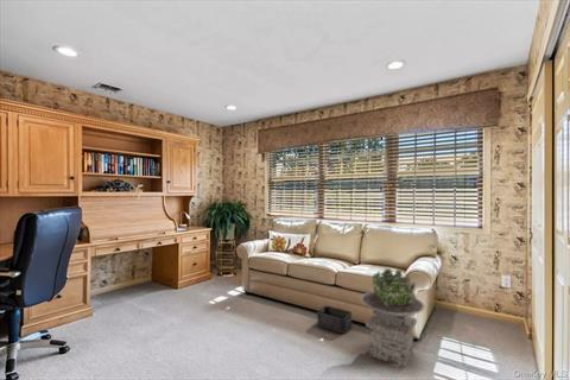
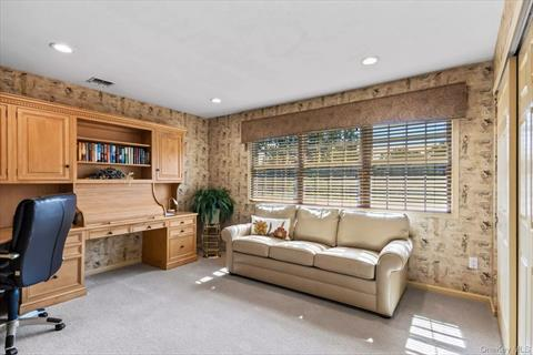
- planter [360,267,426,368]
- storage bin [316,305,353,335]
